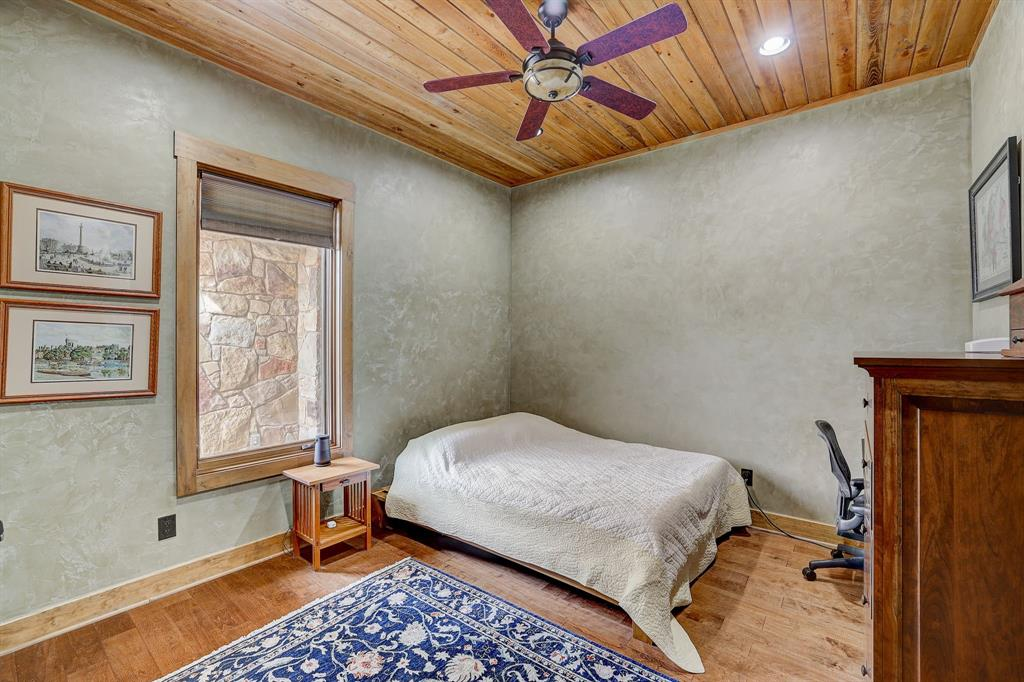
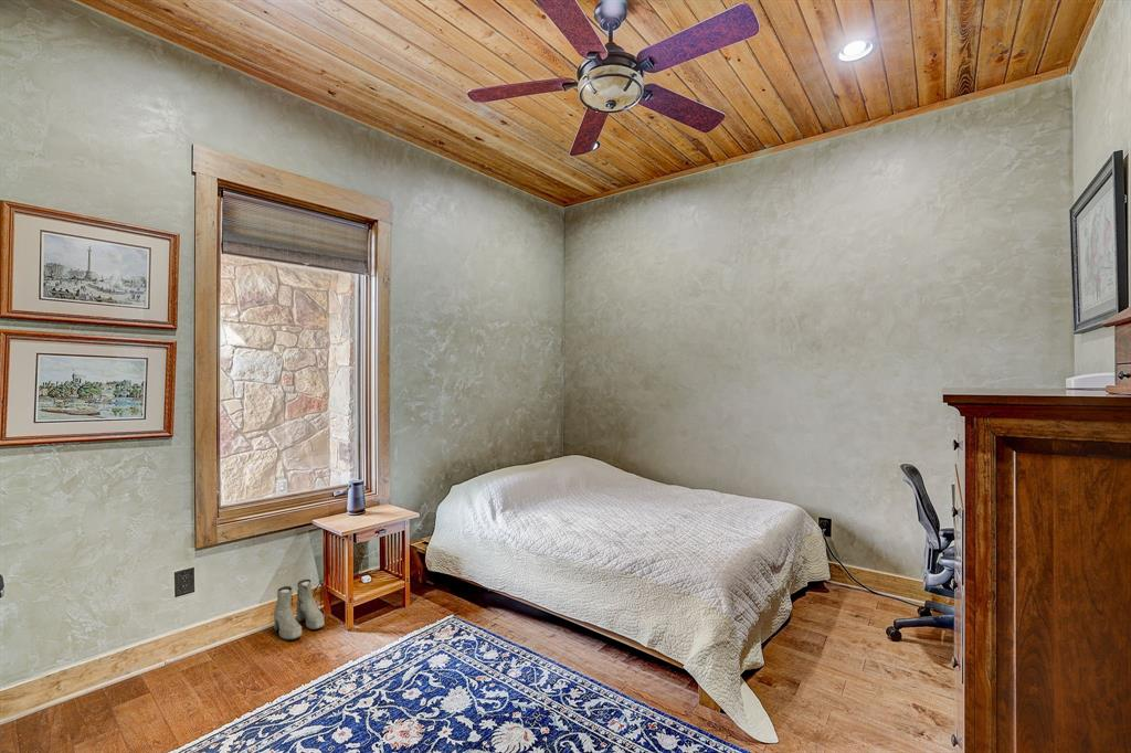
+ boots [273,579,326,640]
